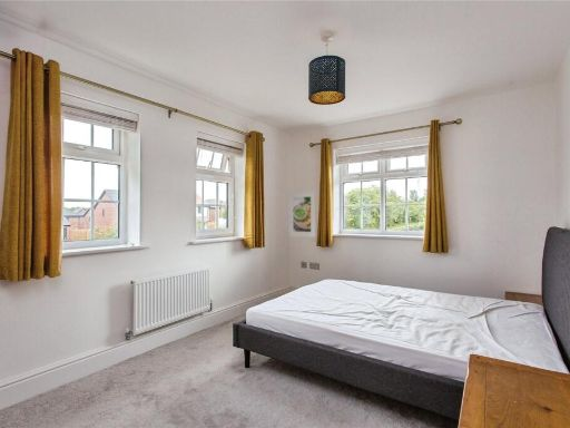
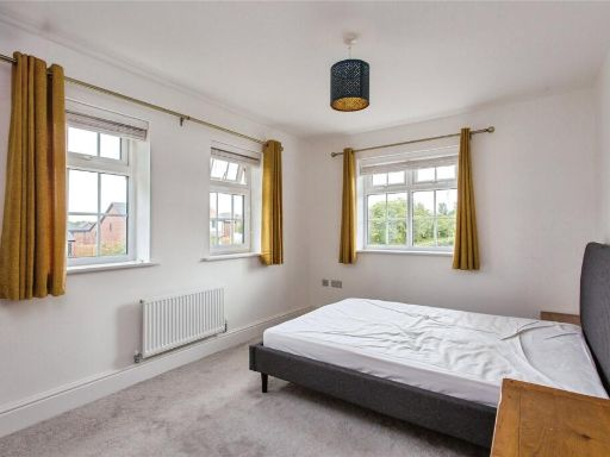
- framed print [288,191,317,239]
